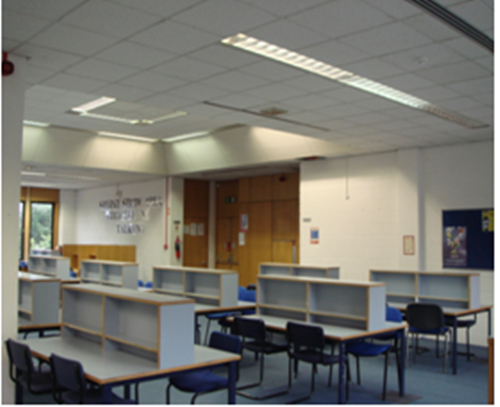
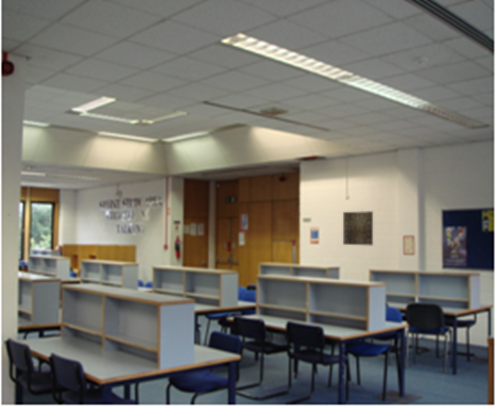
+ wall art [342,210,374,247]
